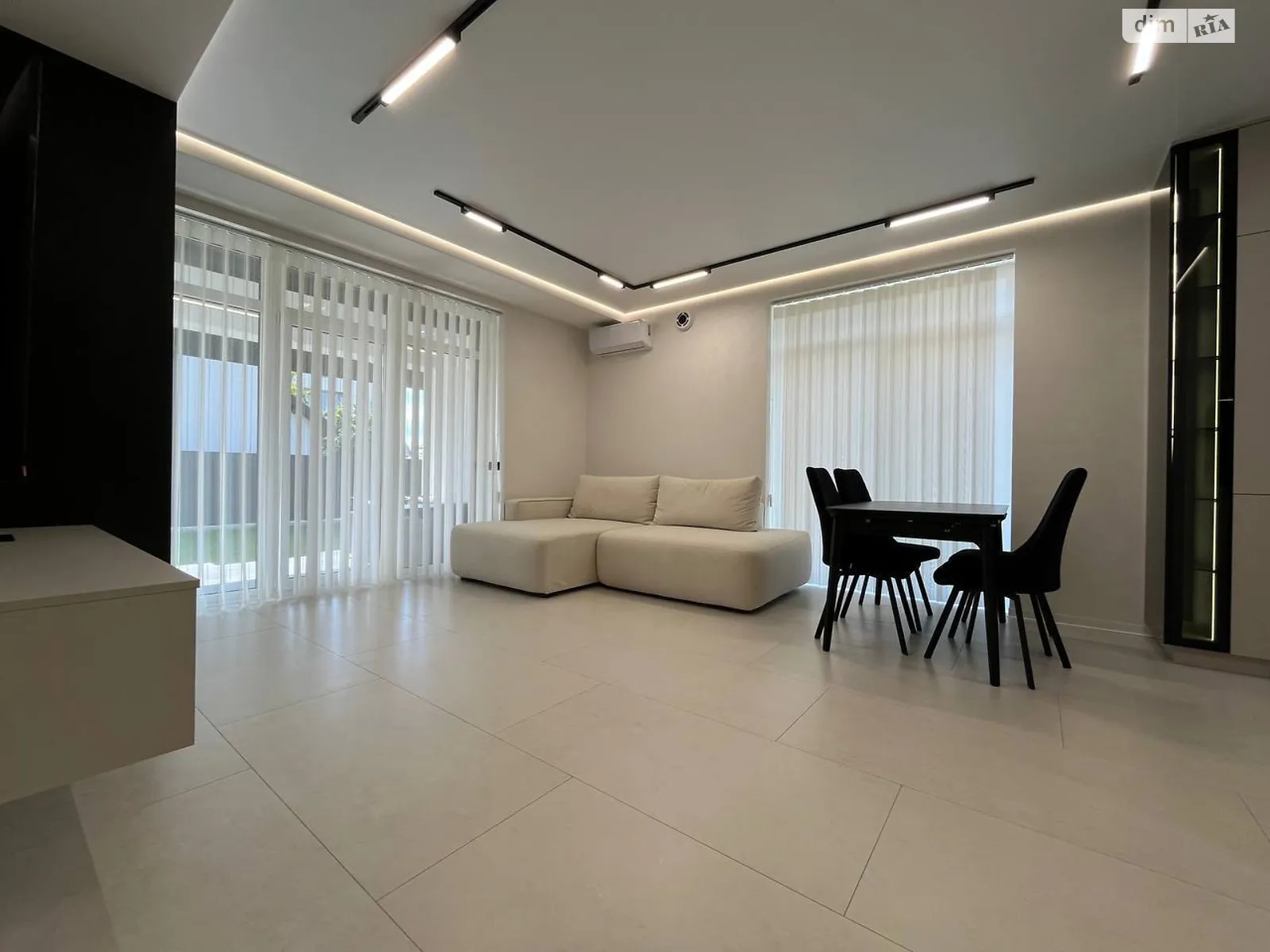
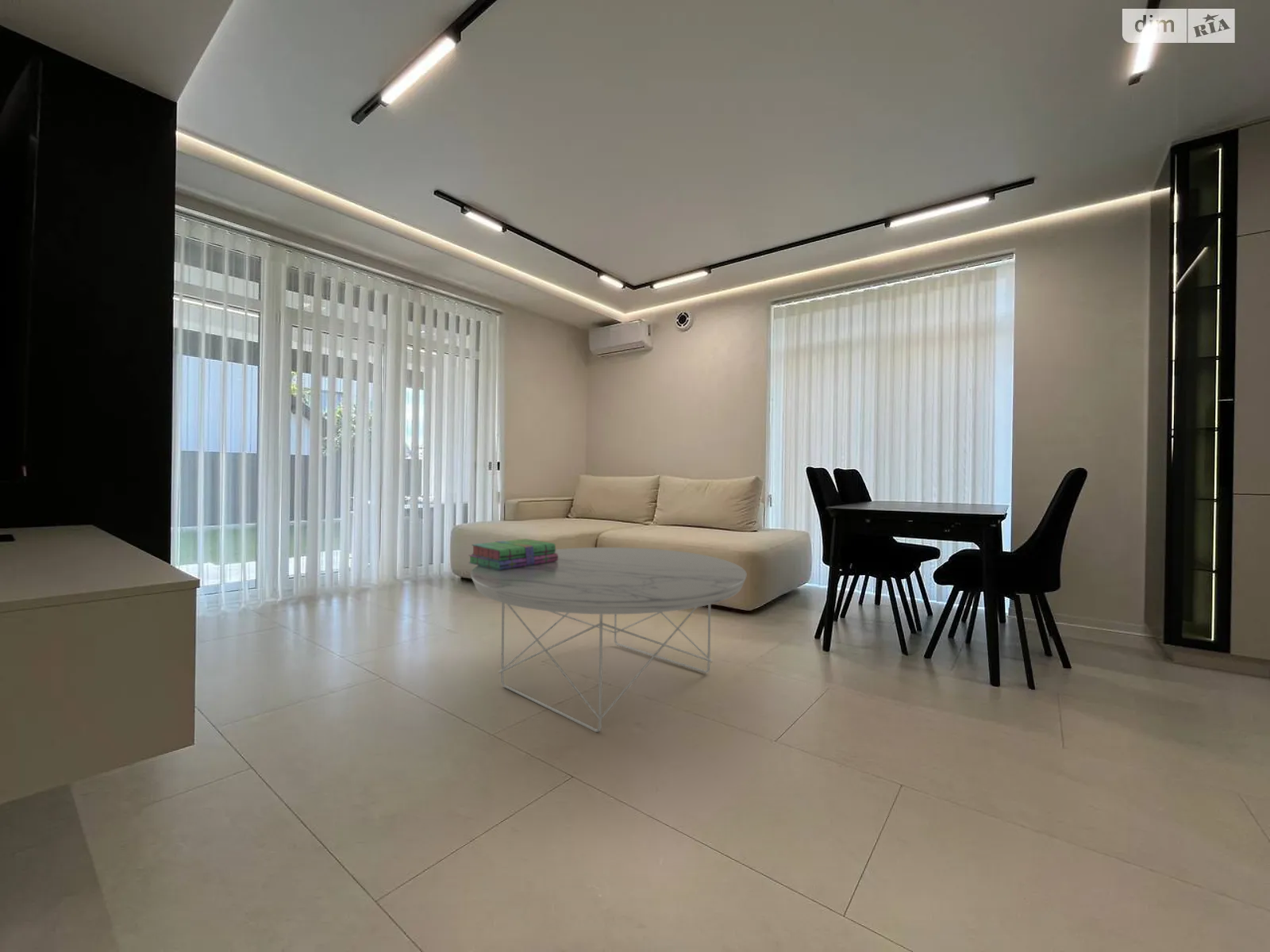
+ coffee table [470,547,748,733]
+ stack of books [468,538,558,570]
